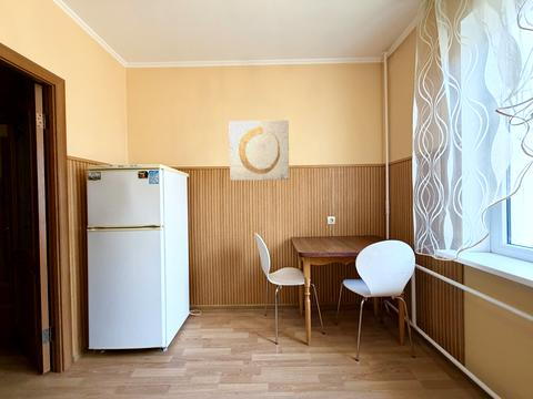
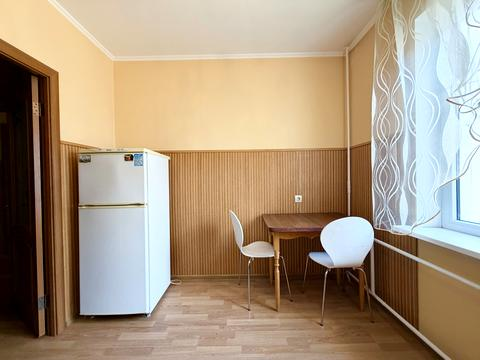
- wall art [228,120,290,182]
